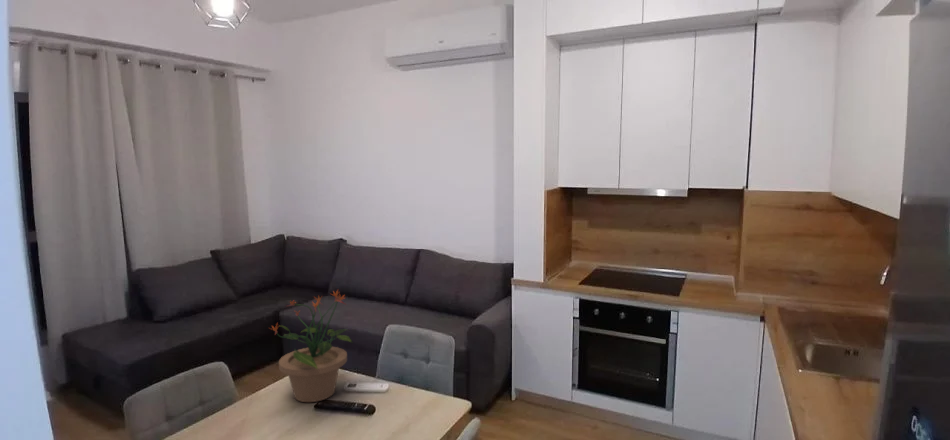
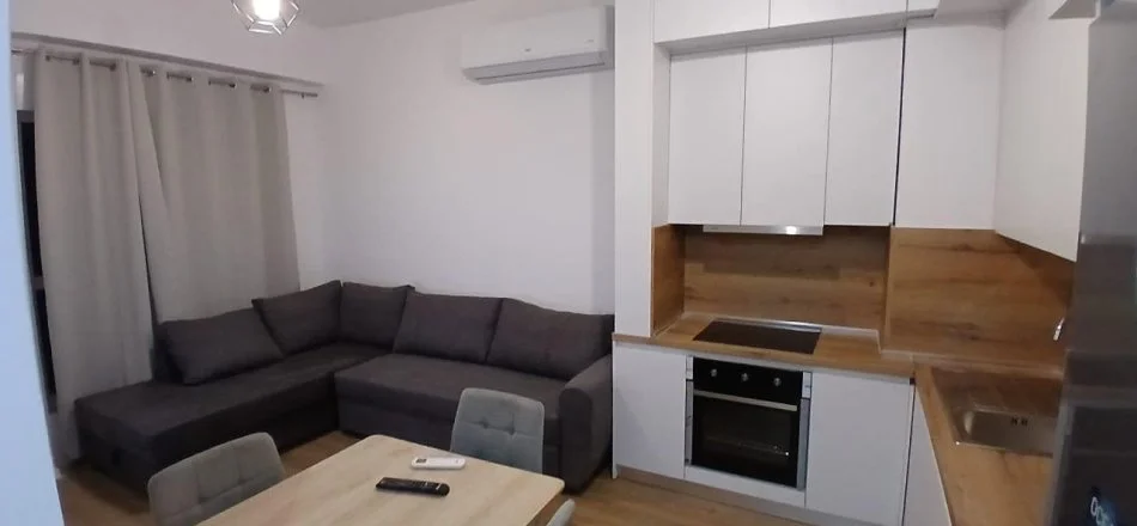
- potted plant [269,289,353,403]
